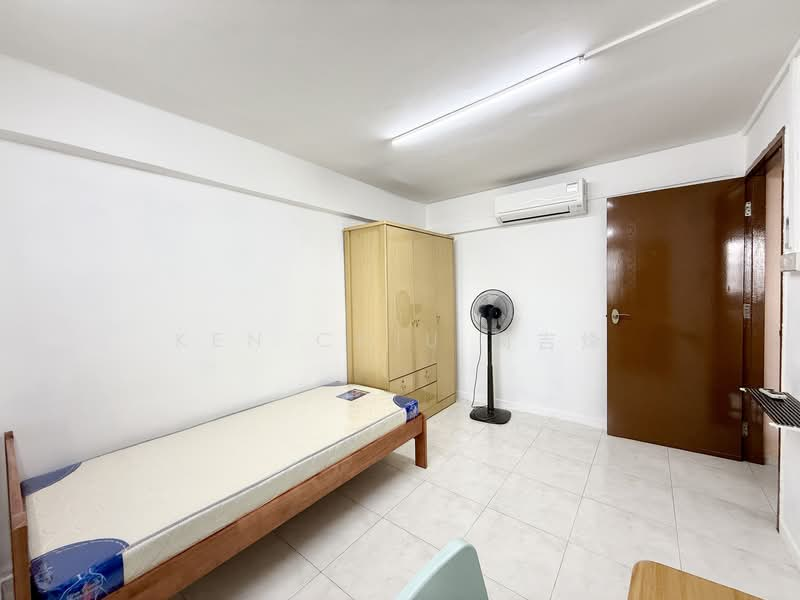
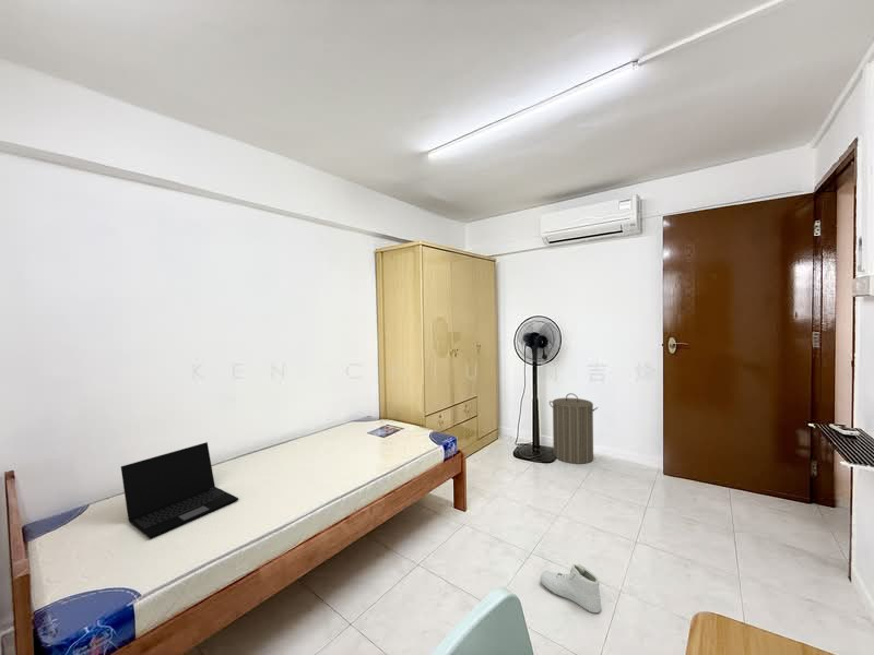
+ sneaker [540,563,602,614]
+ laundry hamper [548,392,599,465]
+ laptop [120,441,239,539]
